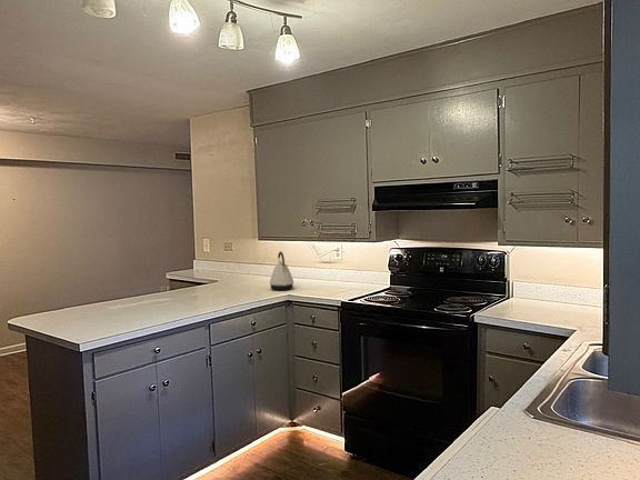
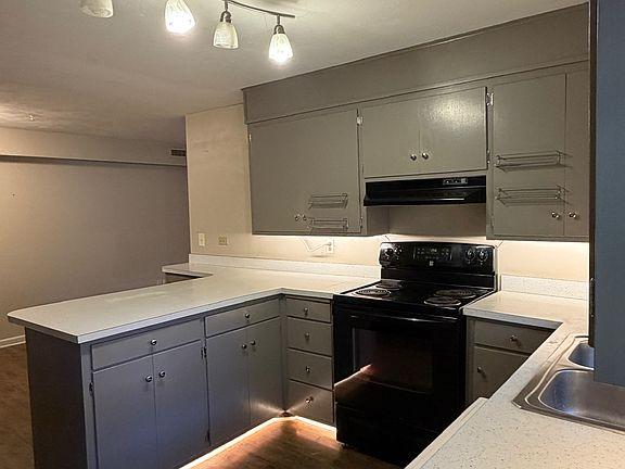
- kettle [269,251,294,291]
